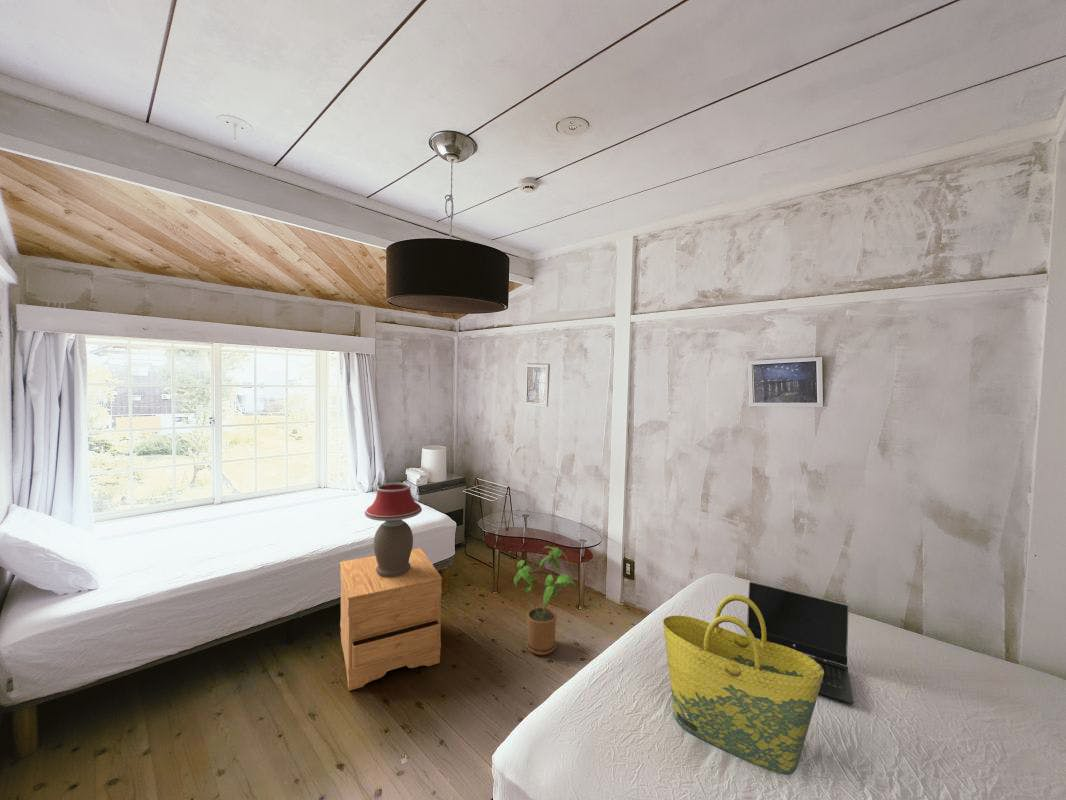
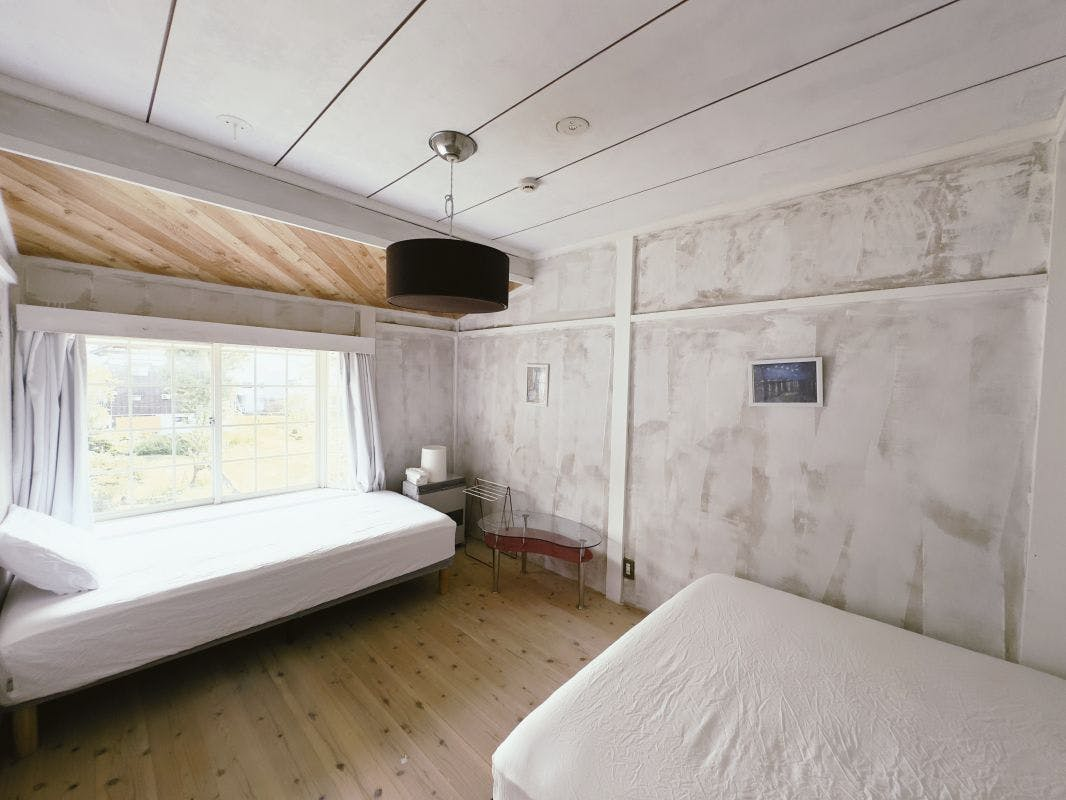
- table lamp [364,482,423,577]
- laptop computer [745,580,854,705]
- nightstand [339,547,443,692]
- house plant [513,545,577,656]
- tote bag [662,593,824,776]
